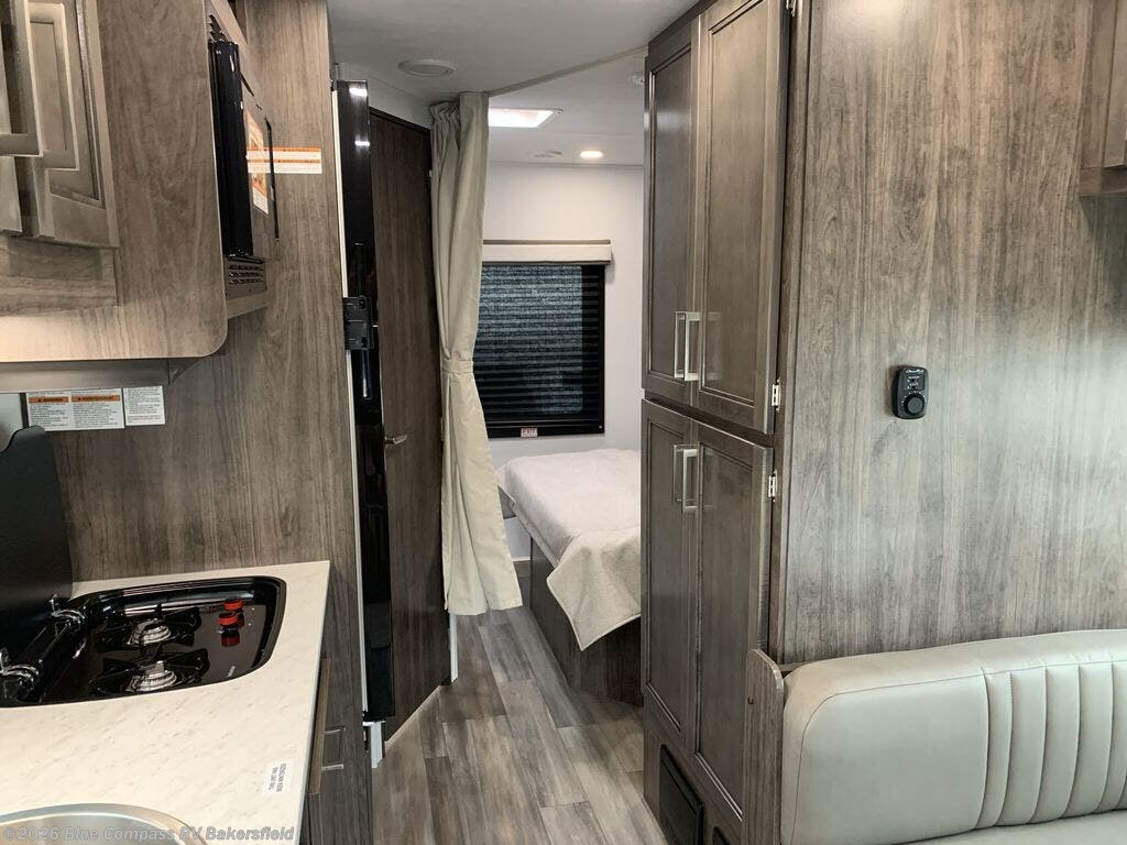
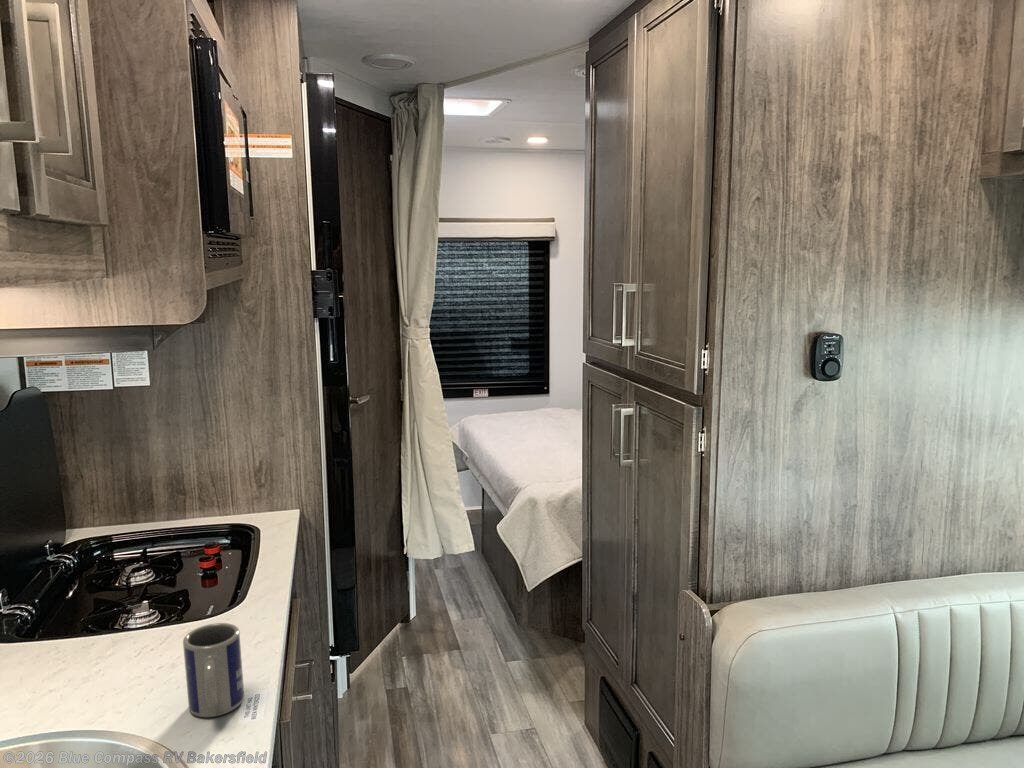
+ mug [182,622,245,718]
